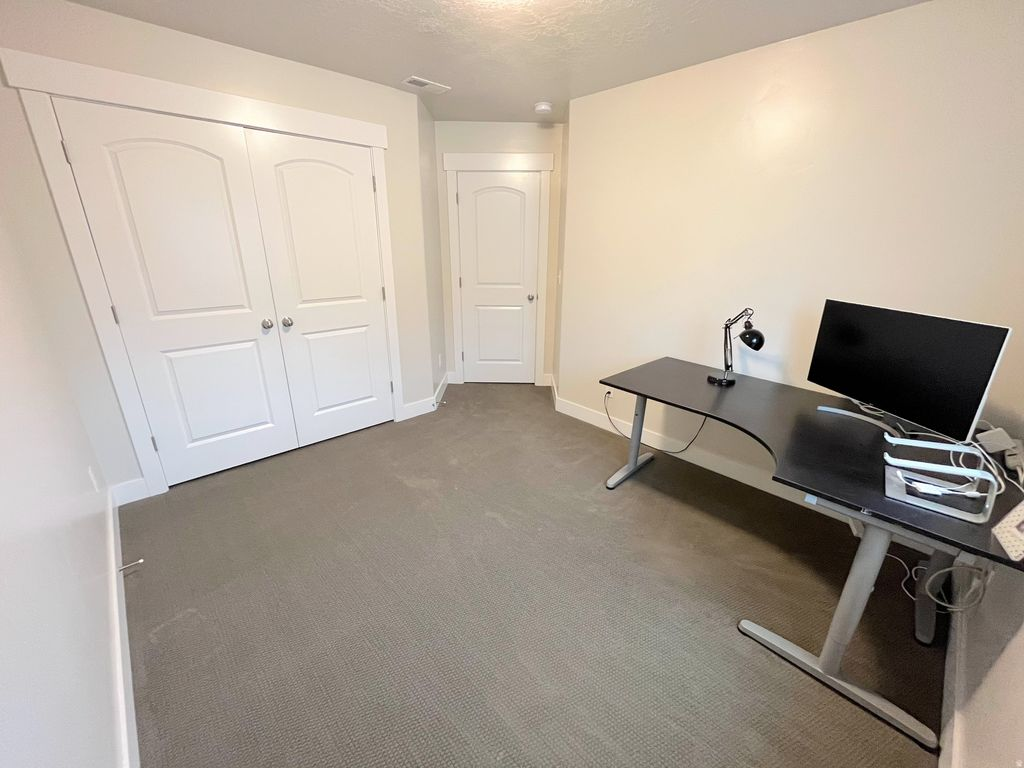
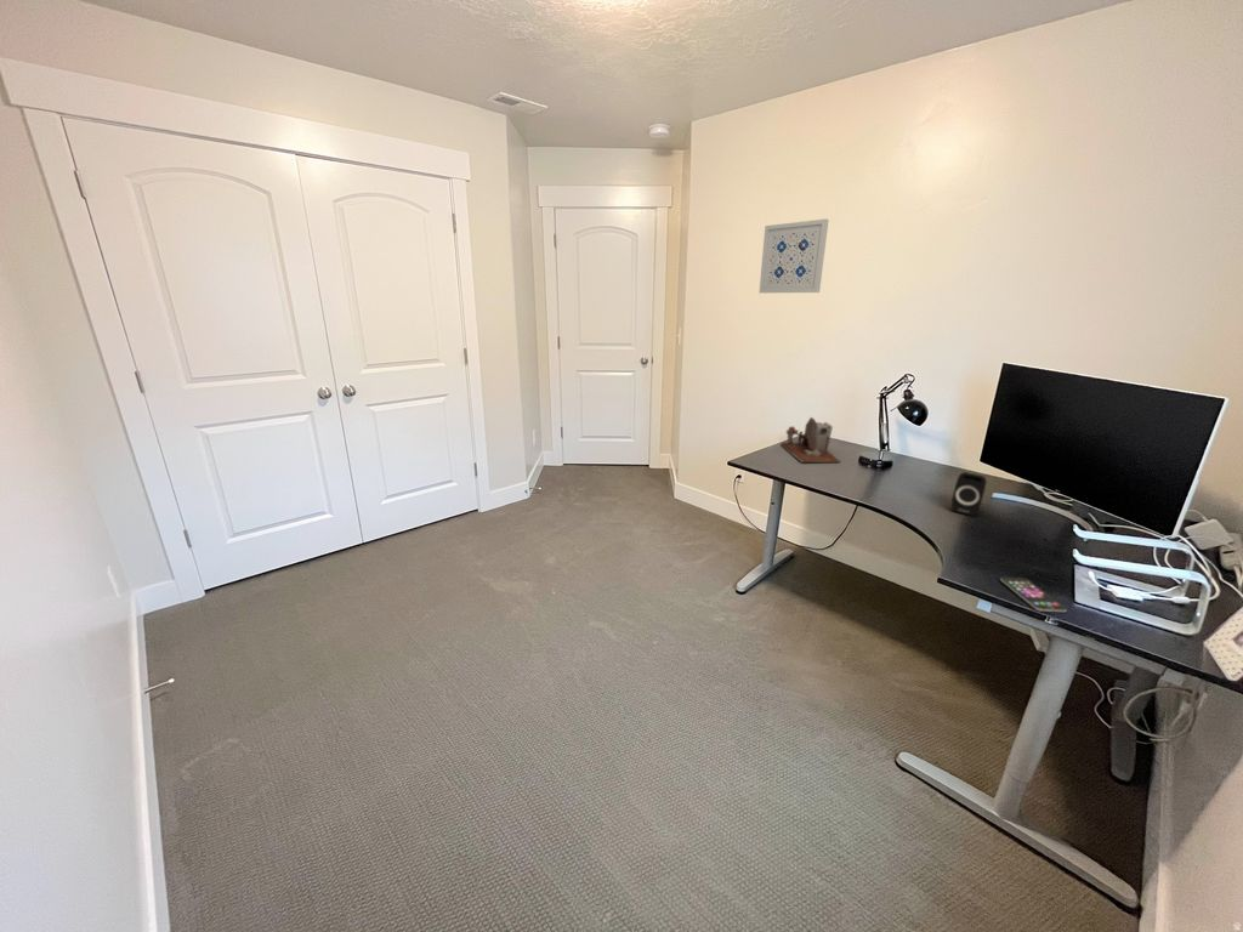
+ wall art [759,217,830,294]
+ speaker [950,471,988,517]
+ desk organizer [779,416,841,464]
+ smartphone [999,576,1068,613]
